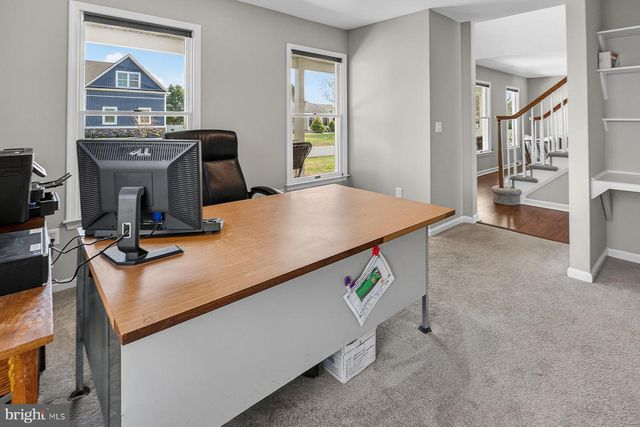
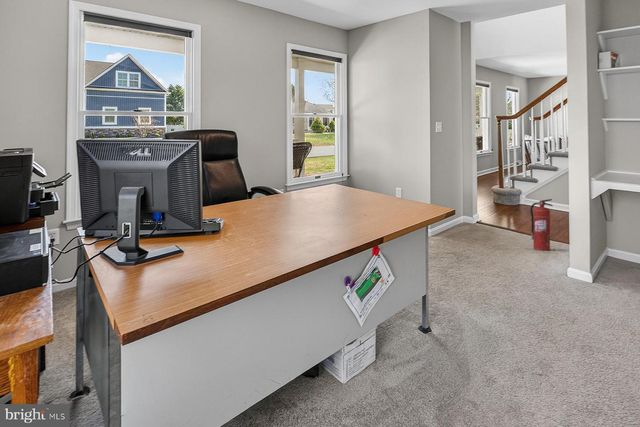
+ fire extinguisher [529,198,553,251]
